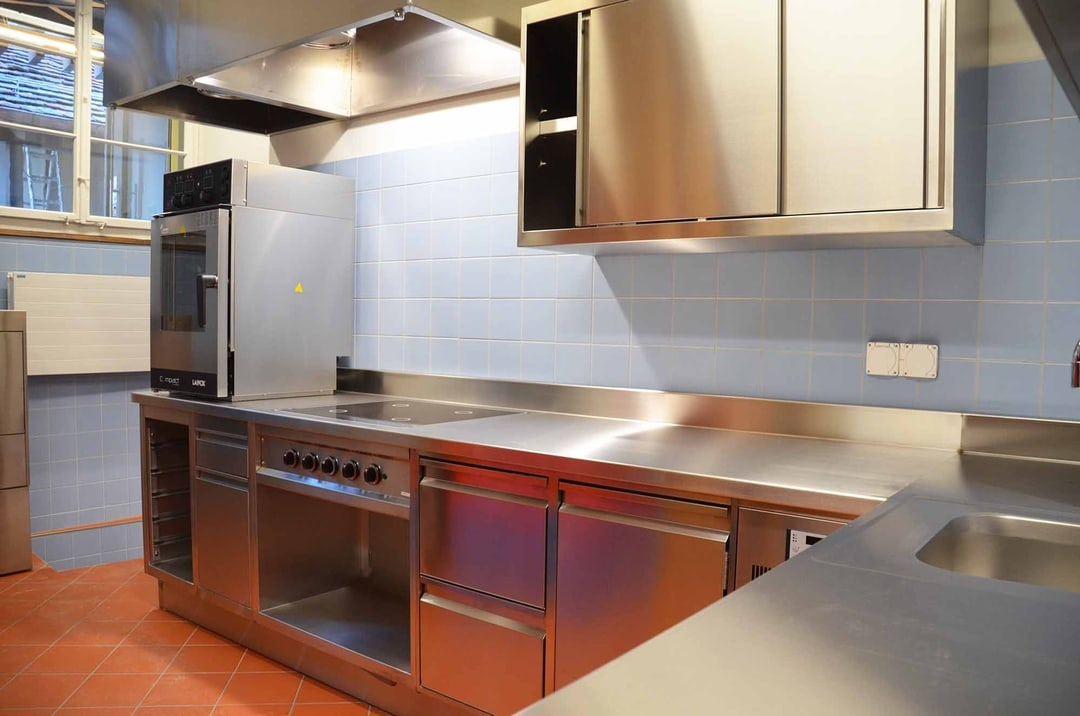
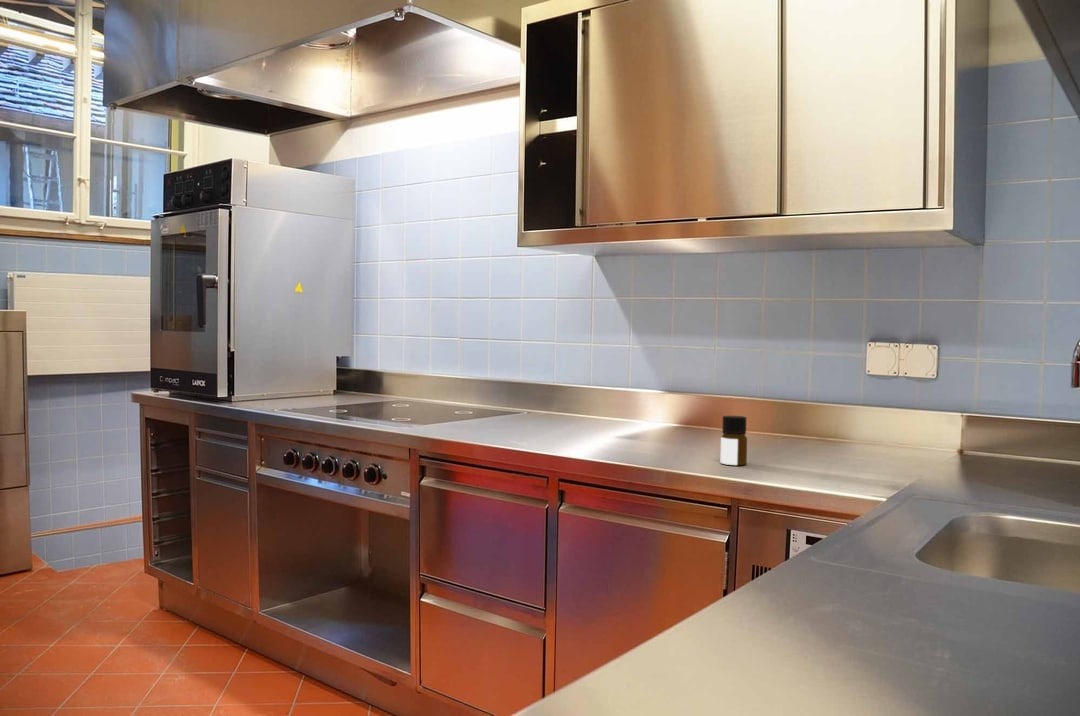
+ bottle [720,415,748,466]
